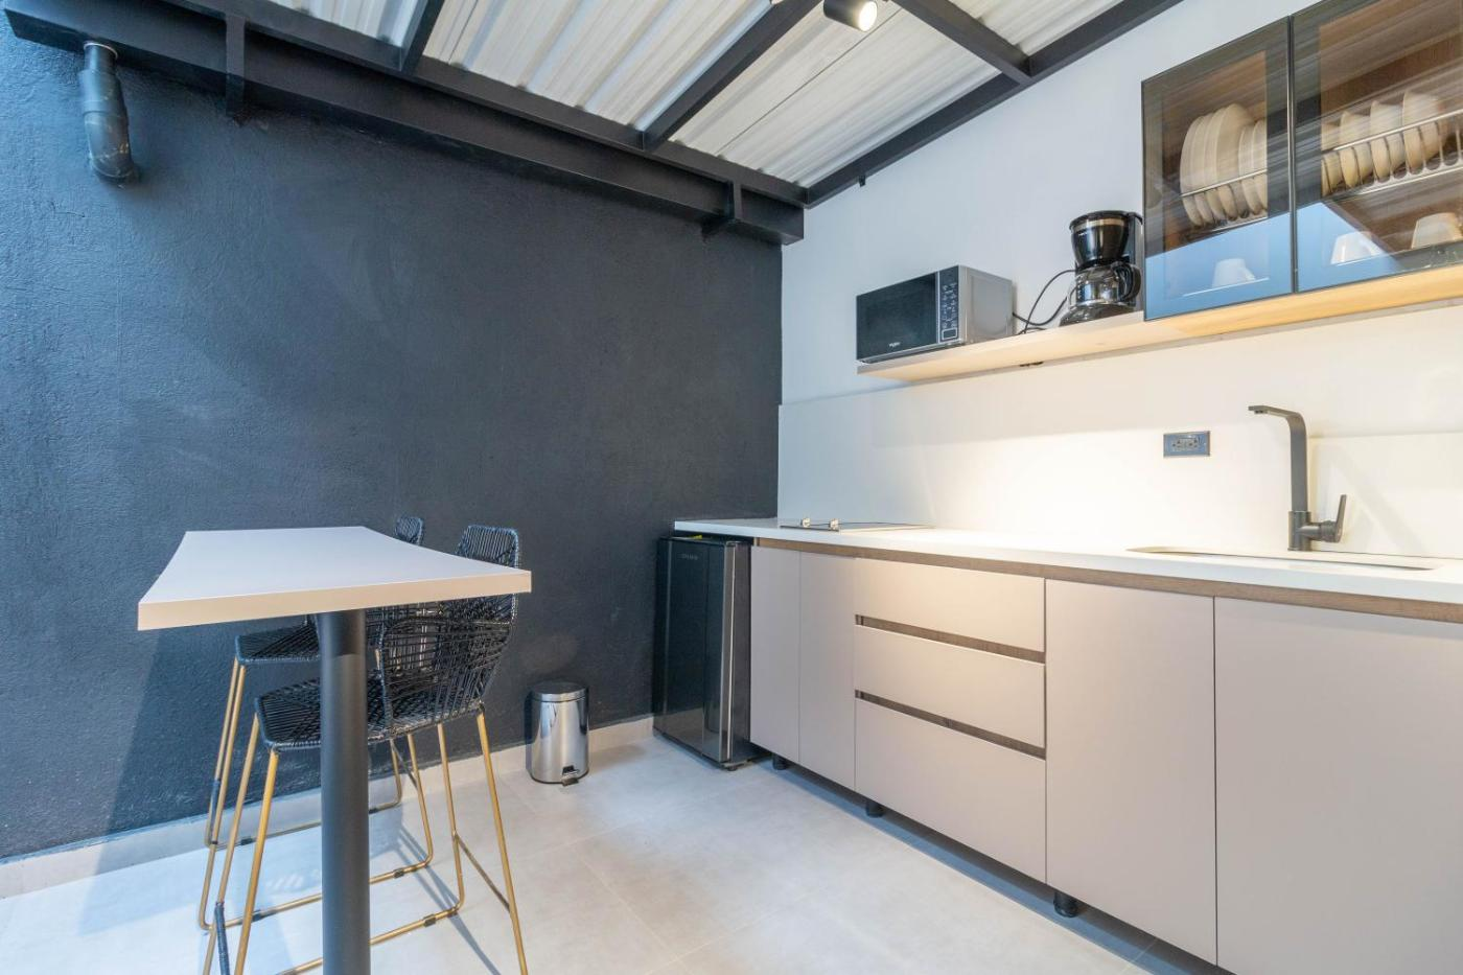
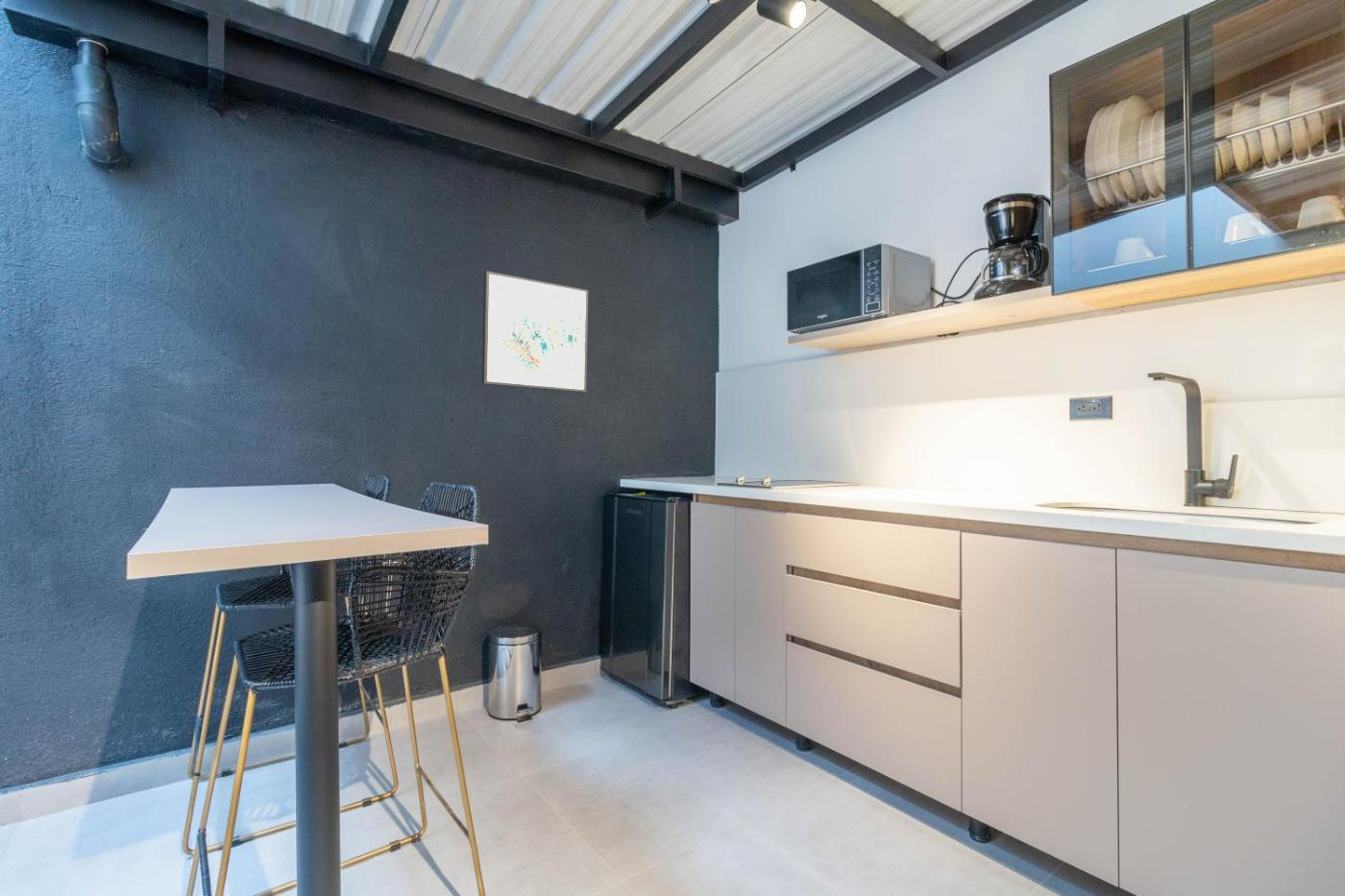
+ wall art [480,270,589,394]
